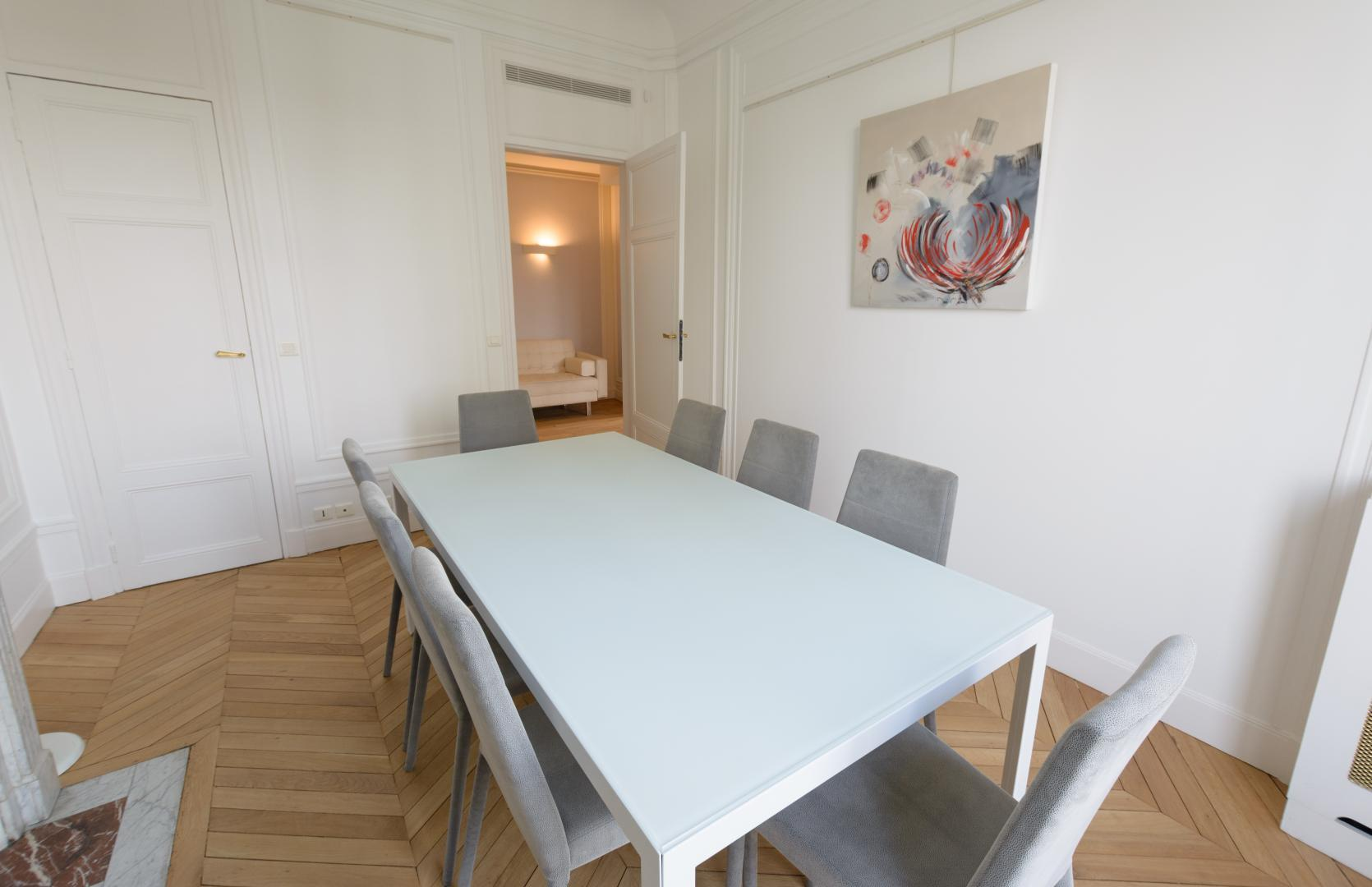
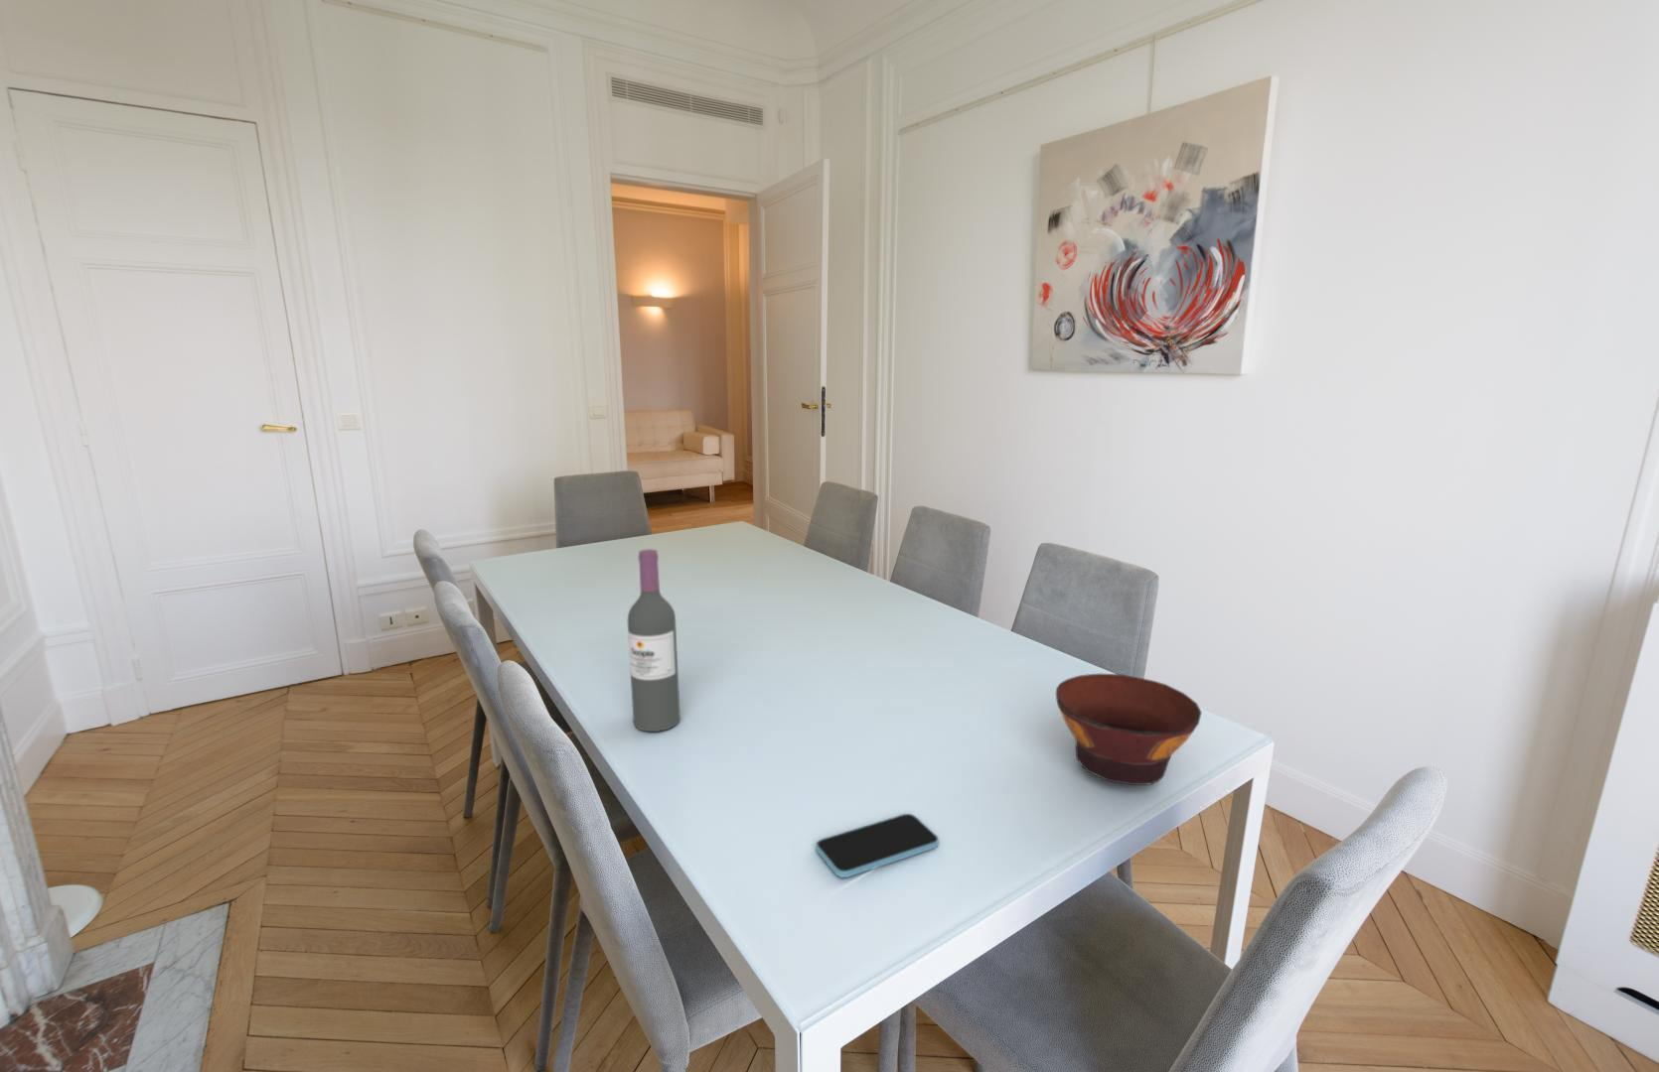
+ wine bottle [626,547,682,732]
+ smartphone [815,813,940,879]
+ bowl [1054,673,1203,786]
